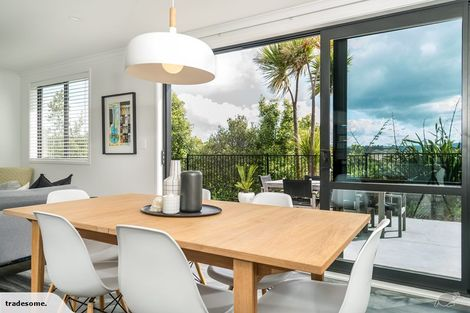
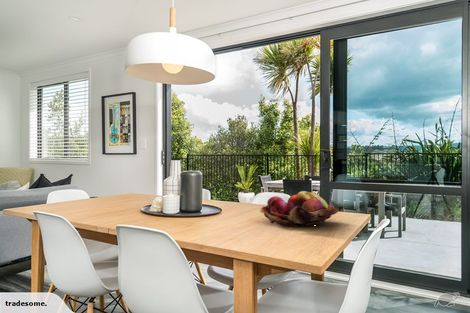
+ fruit basket [259,190,339,227]
